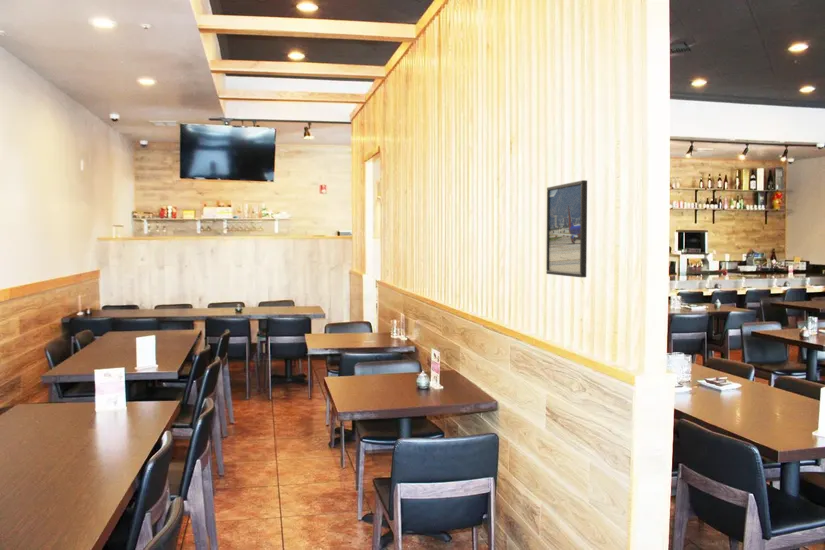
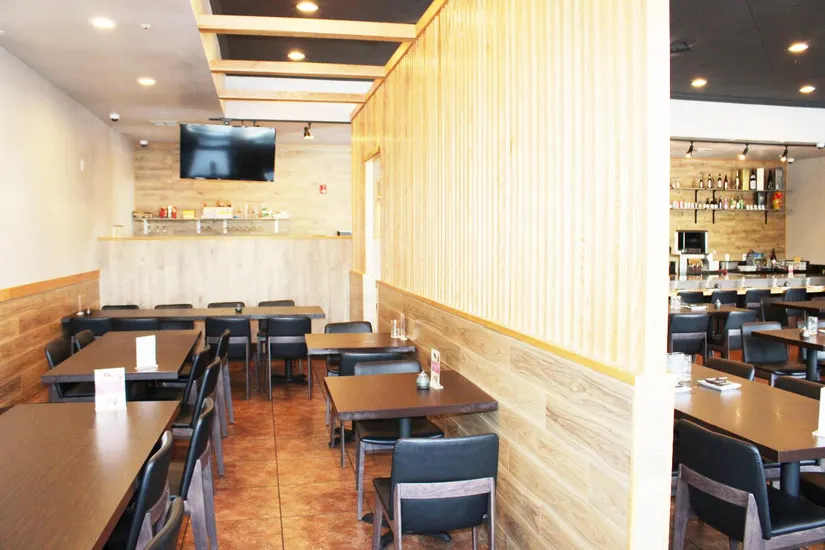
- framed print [545,179,588,278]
